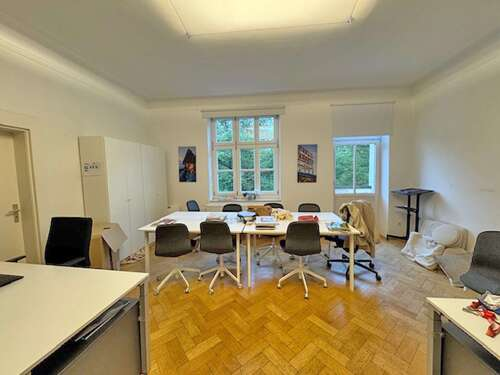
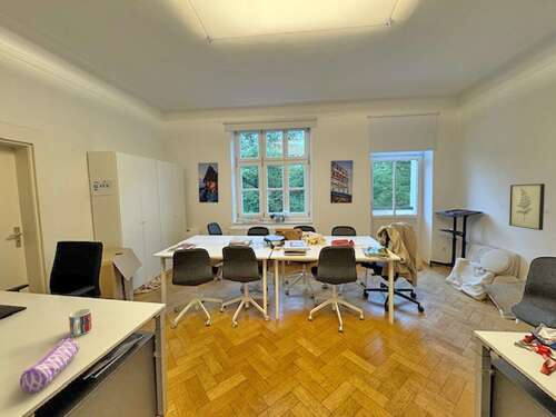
+ mug [68,308,93,337]
+ wall art [508,182,546,231]
+ pencil case [19,335,80,394]
